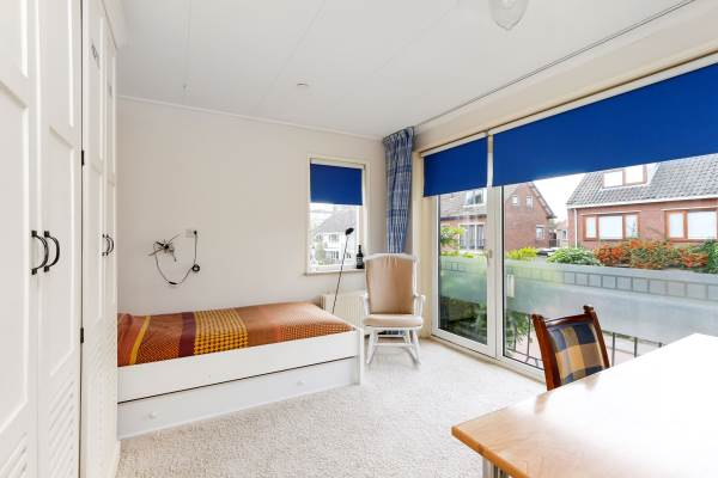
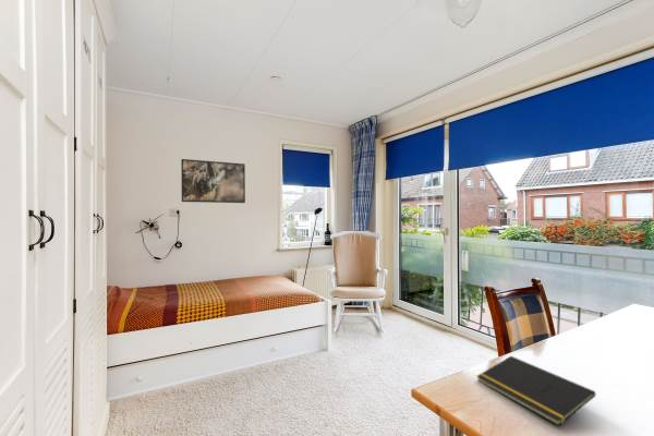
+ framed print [180,158,246,204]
+ notepad [475,355,596,427]
